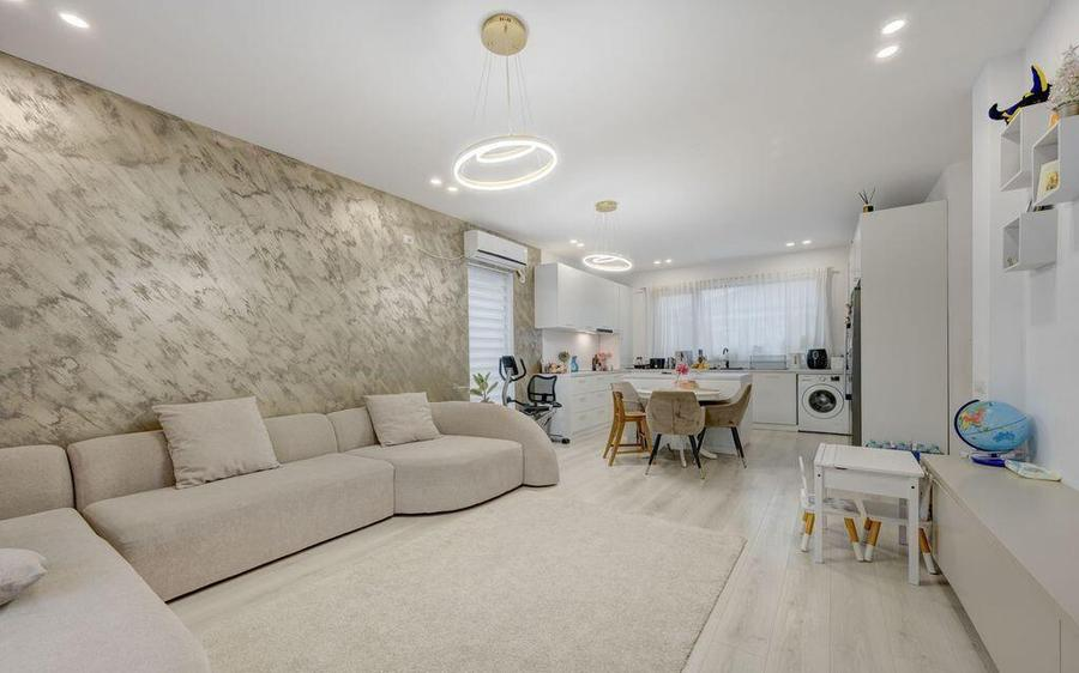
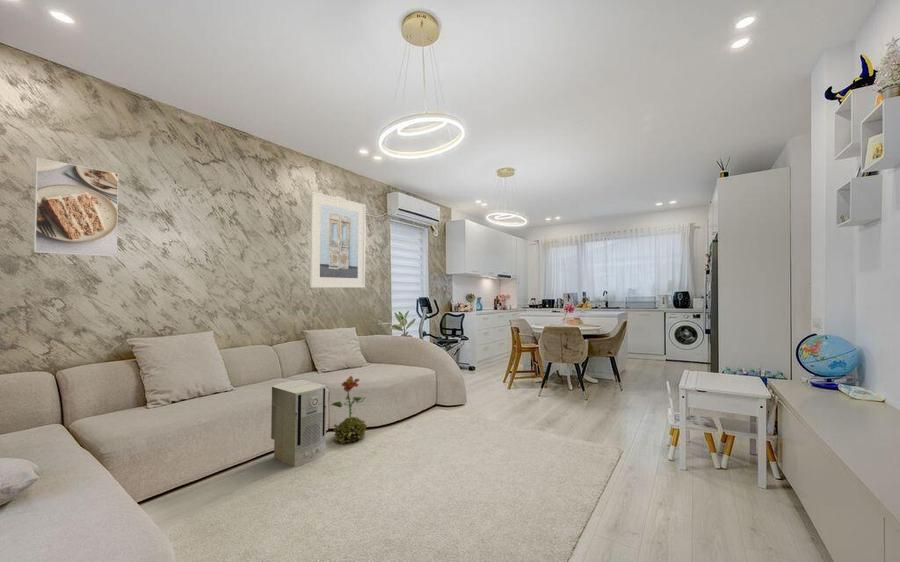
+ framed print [33,156,119,258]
+ decorative plant [330,374,368,445]
+ air purifier [270,379,327,468]
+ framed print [309,190,367,289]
